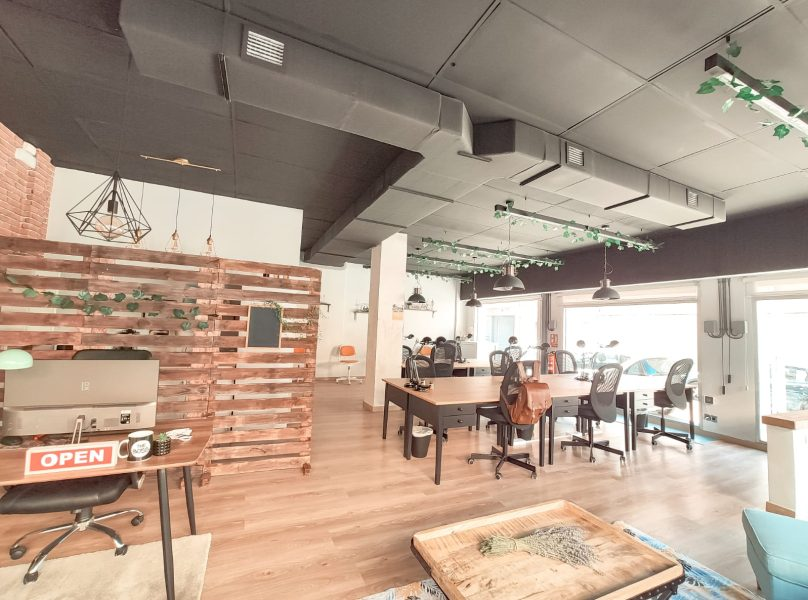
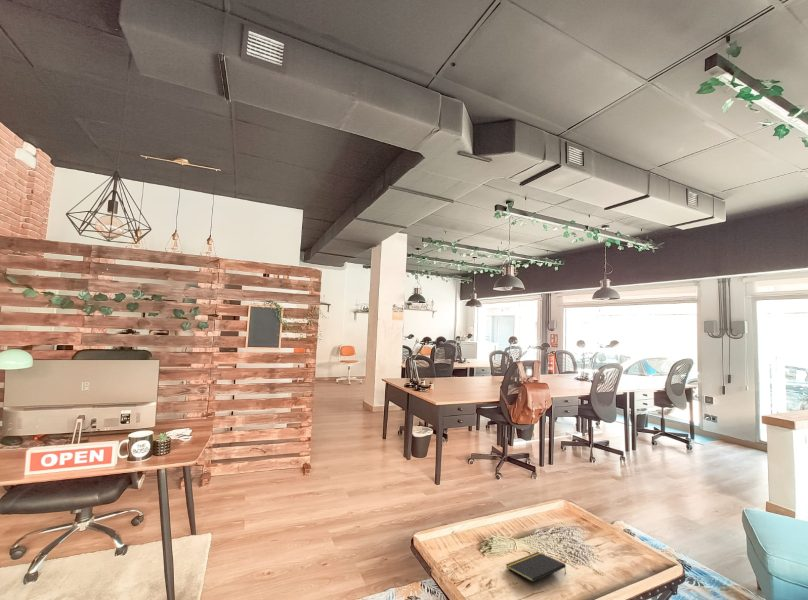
+ notepad [505,551,567,583]
